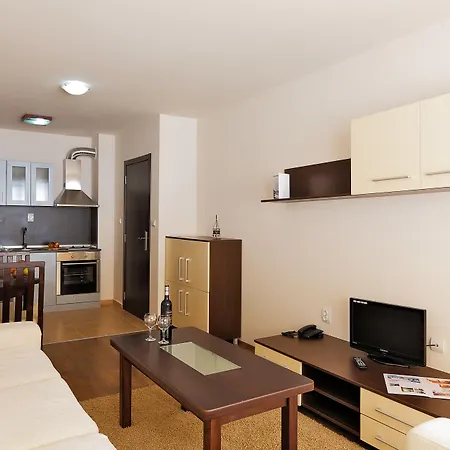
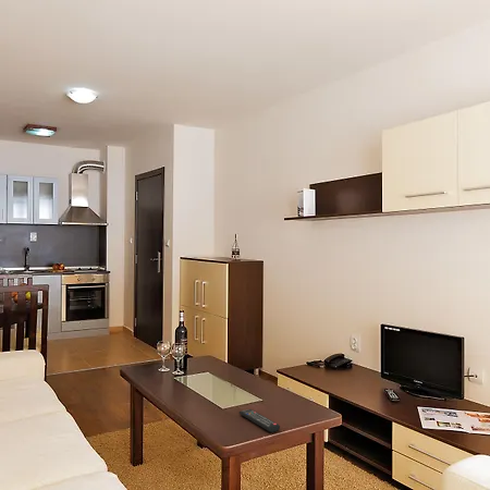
+ remote control [238,408,281,433]
